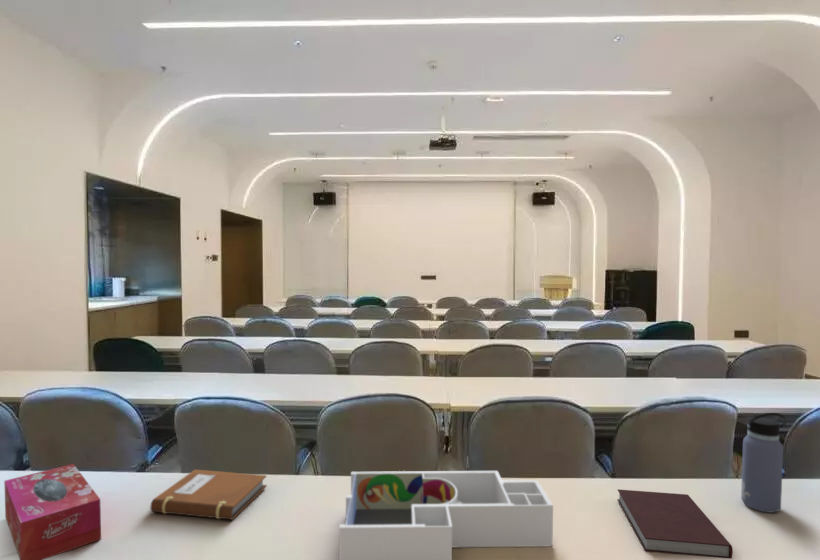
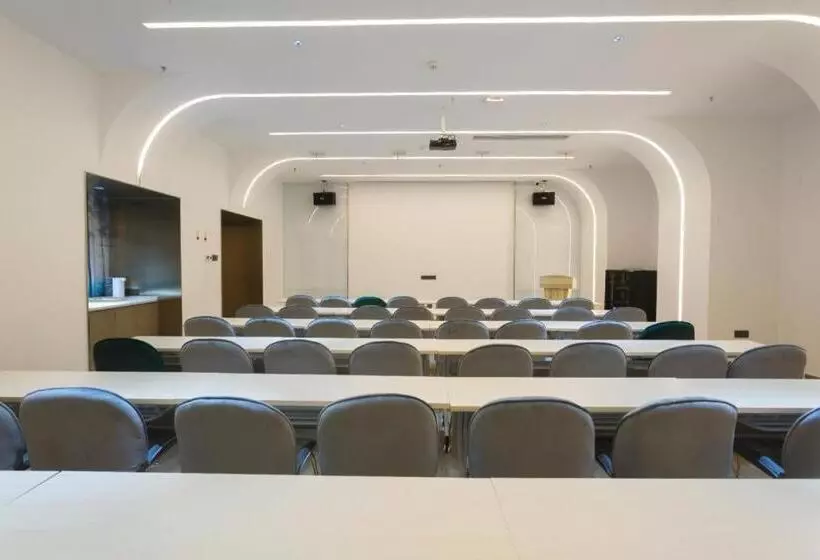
- water bottle [740,412,787,514]
- notebook [150,469,268,521]
- desk organizer [338,470,554,560]
- tissue box [3,463,102,560]
- notebook [616,488,734,560]
